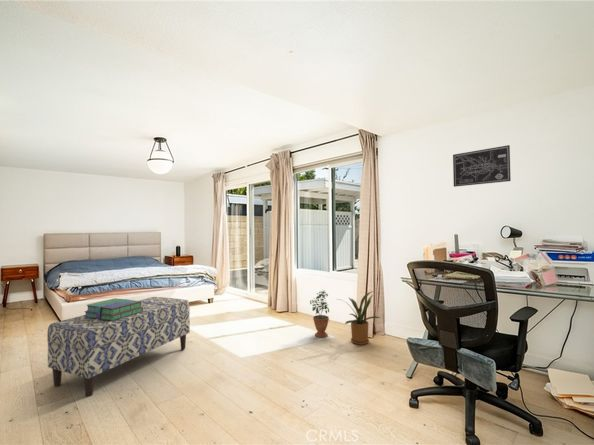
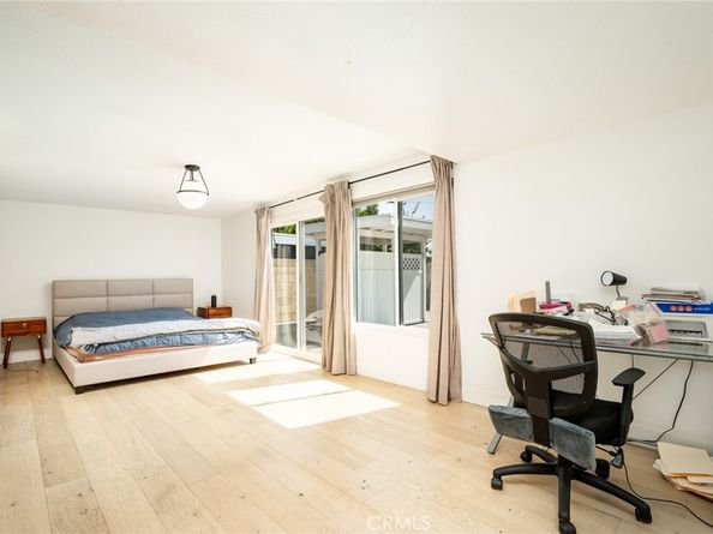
- bench [46,296,191,398]
- stack of books [83,297,143,321]
- potted plant [309,290,330,338]
- wall art [452,144,512,188]
- house plant [337,290,381,346]
